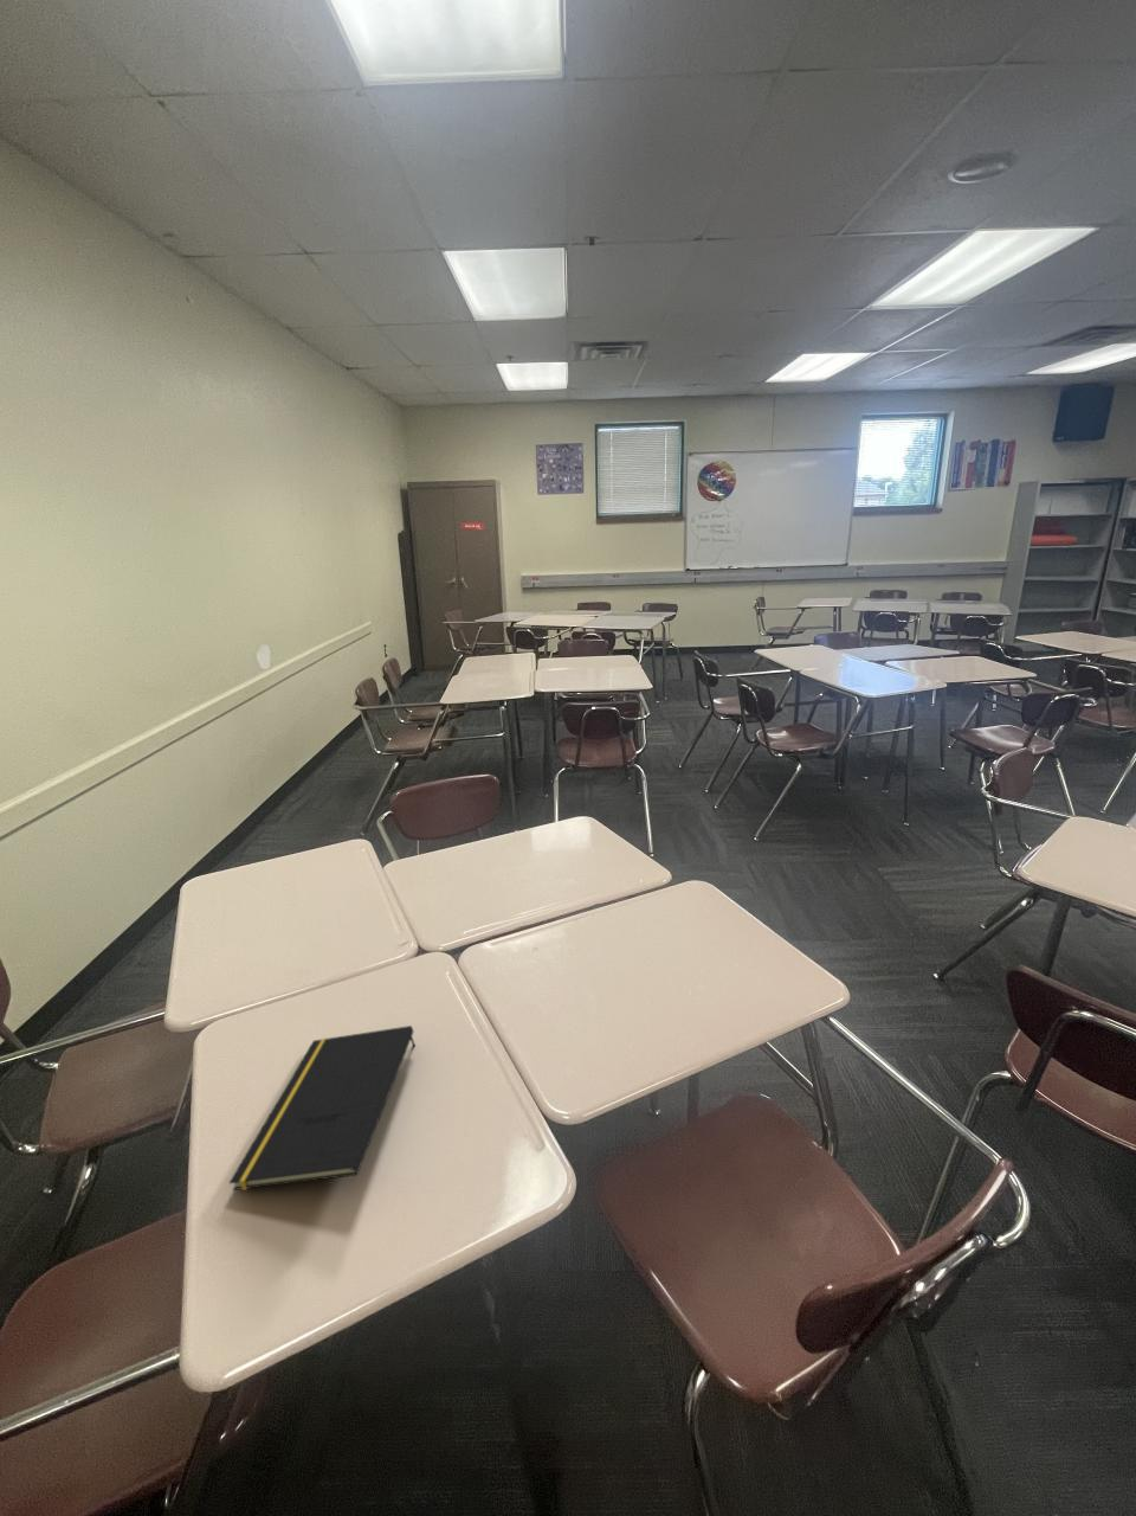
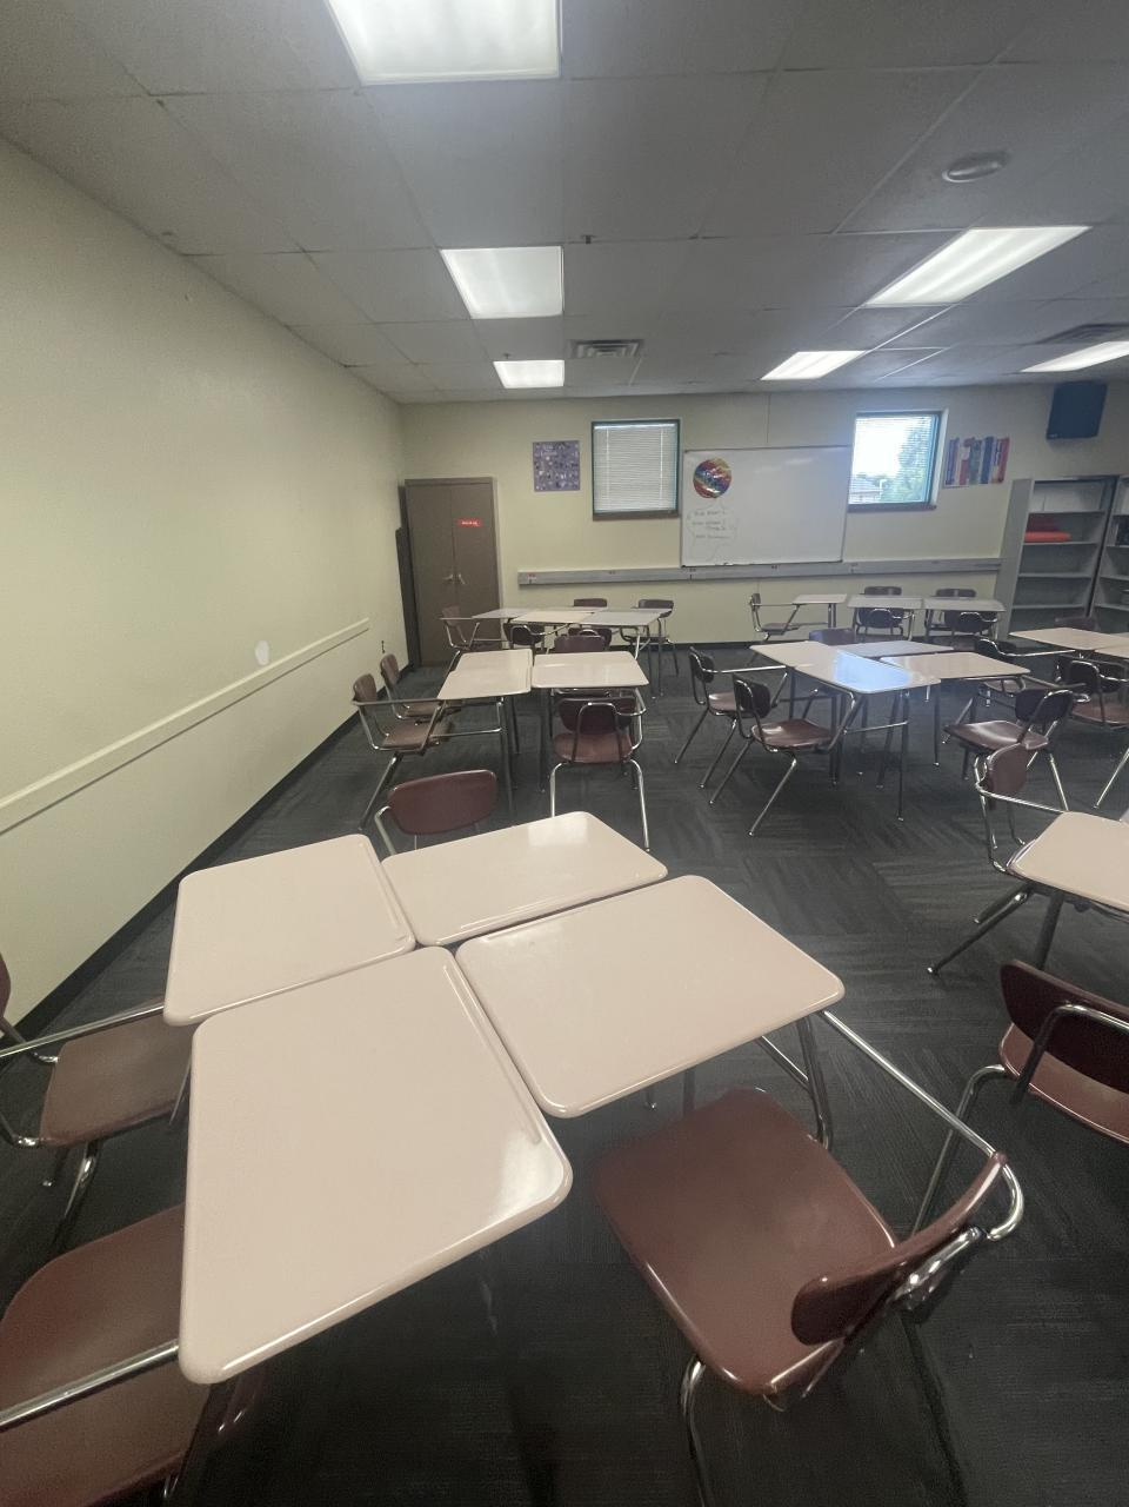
- notepad [228,1024,416,1191]
